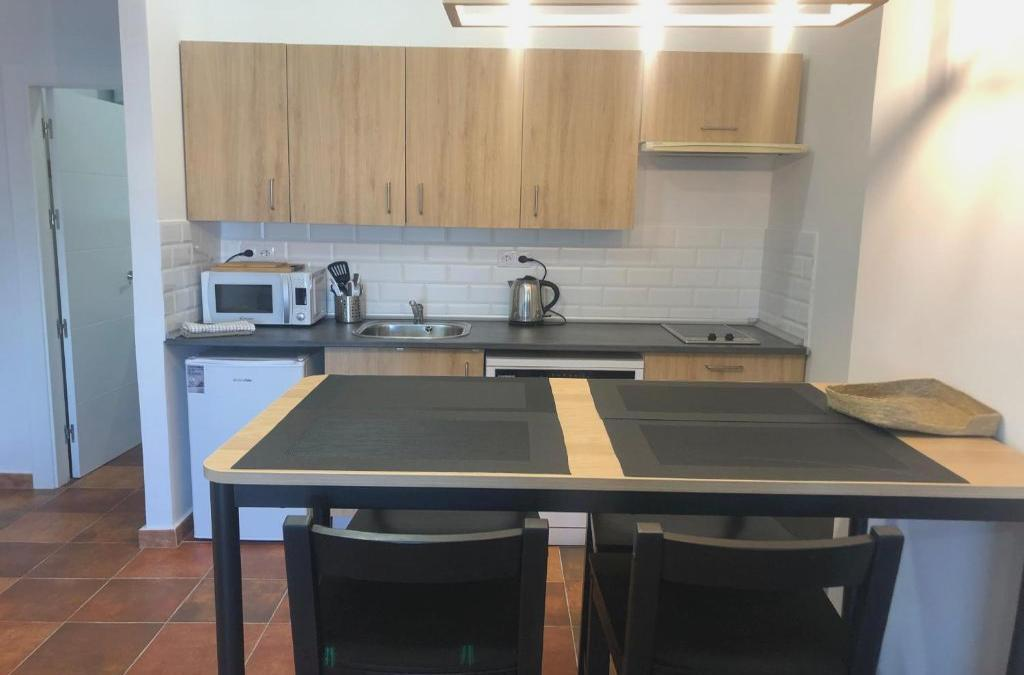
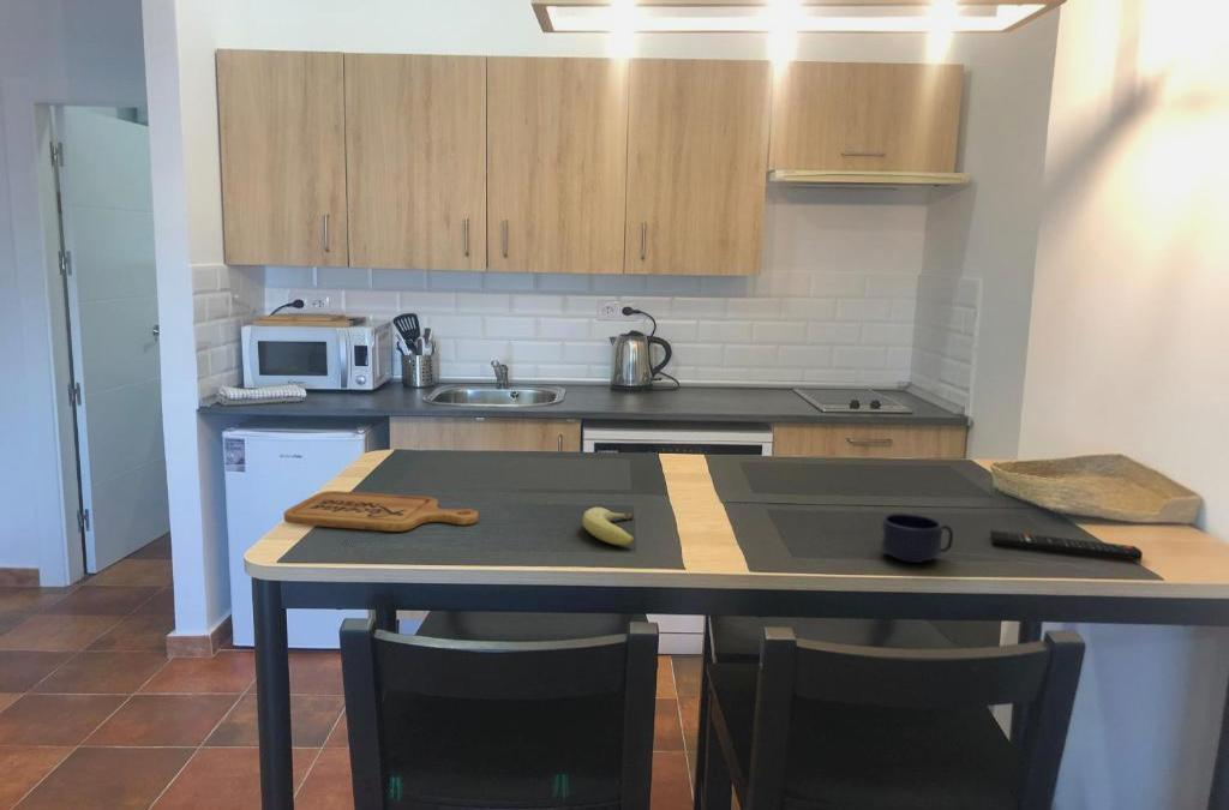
+ fruit [581,506,635,546]
+ cutting board [283,490,479,533]
+ remote control [989,529,1144,562]
+ mug [880,512,954,564]
